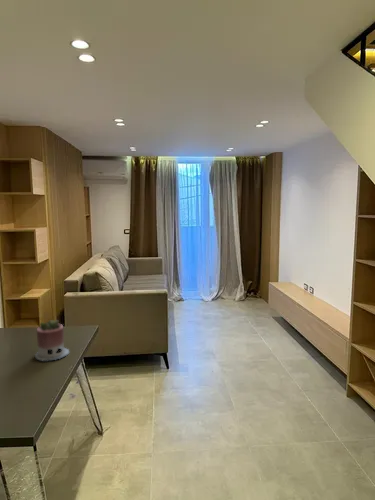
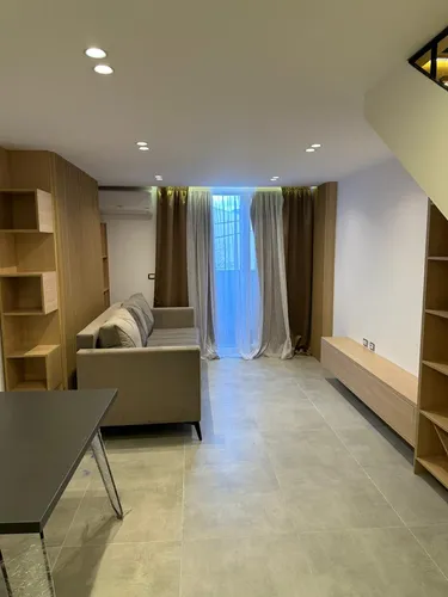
- succulent planter [34,319,70,362]
